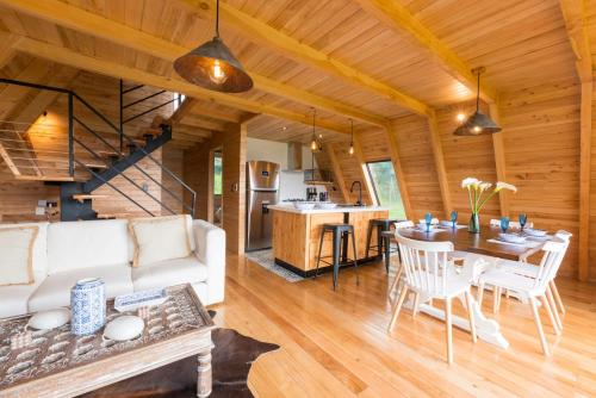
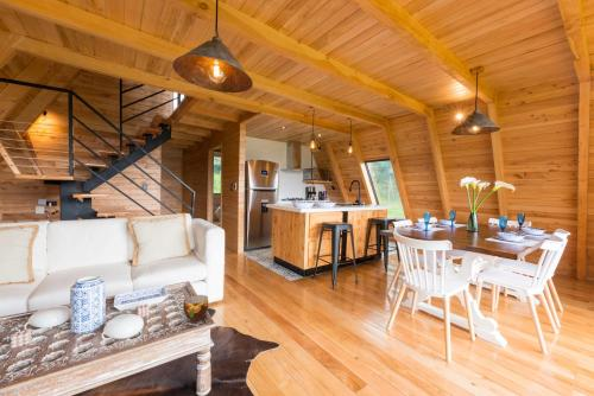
+ cup [182,294,209,322]
